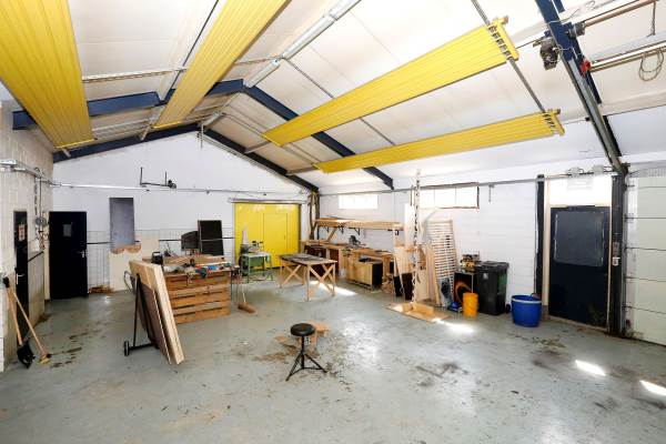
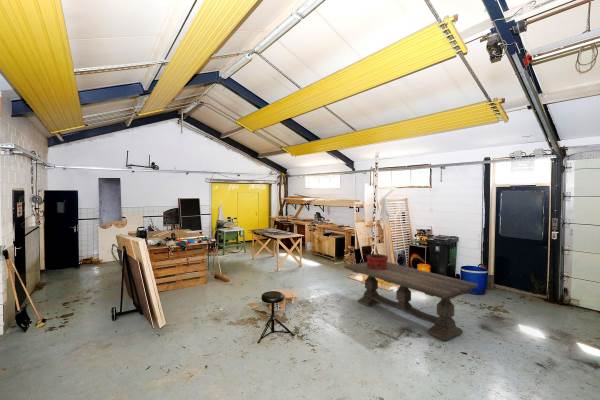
+ bucket [366,253,389,270]
+ dining table [343,261,479,342]
